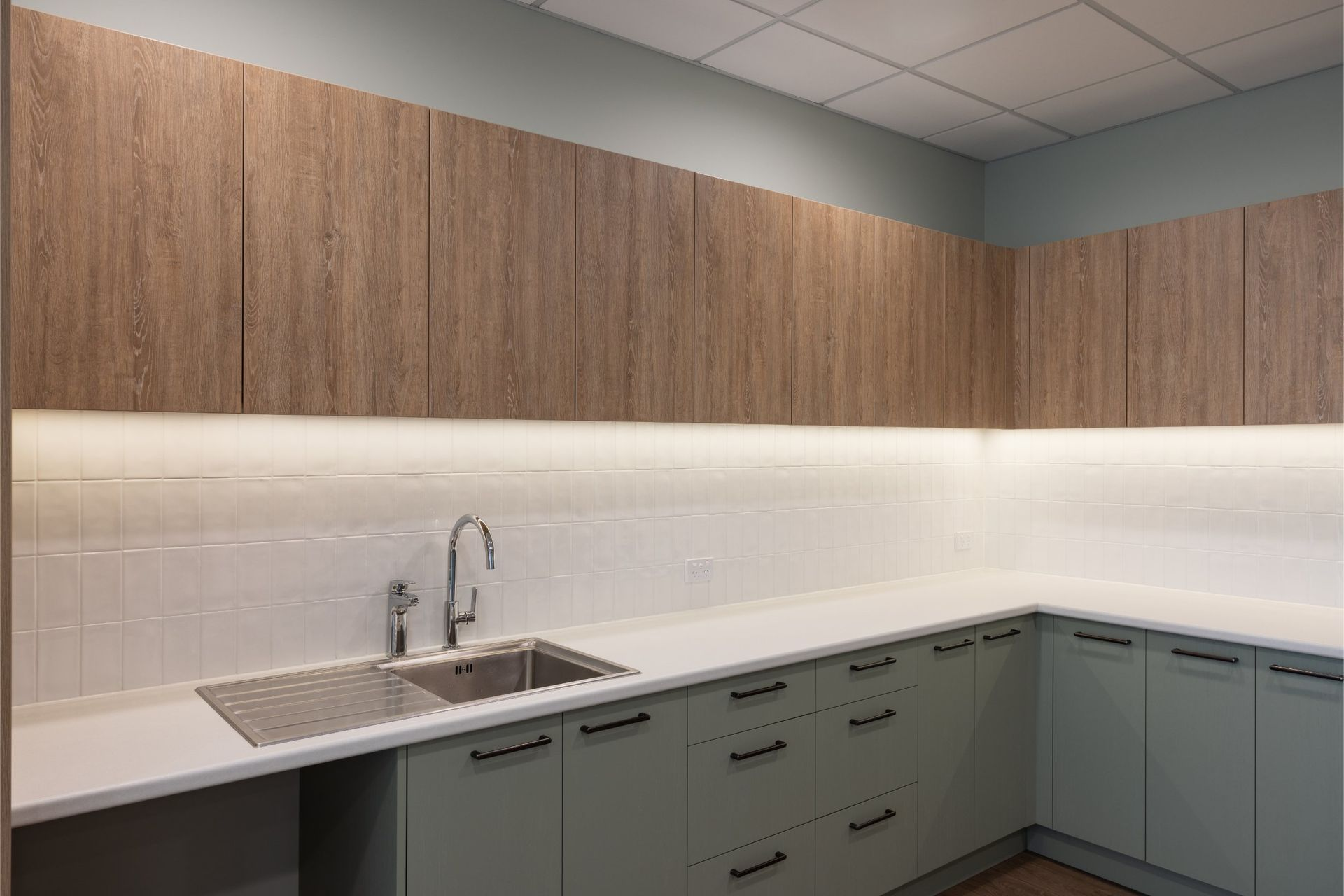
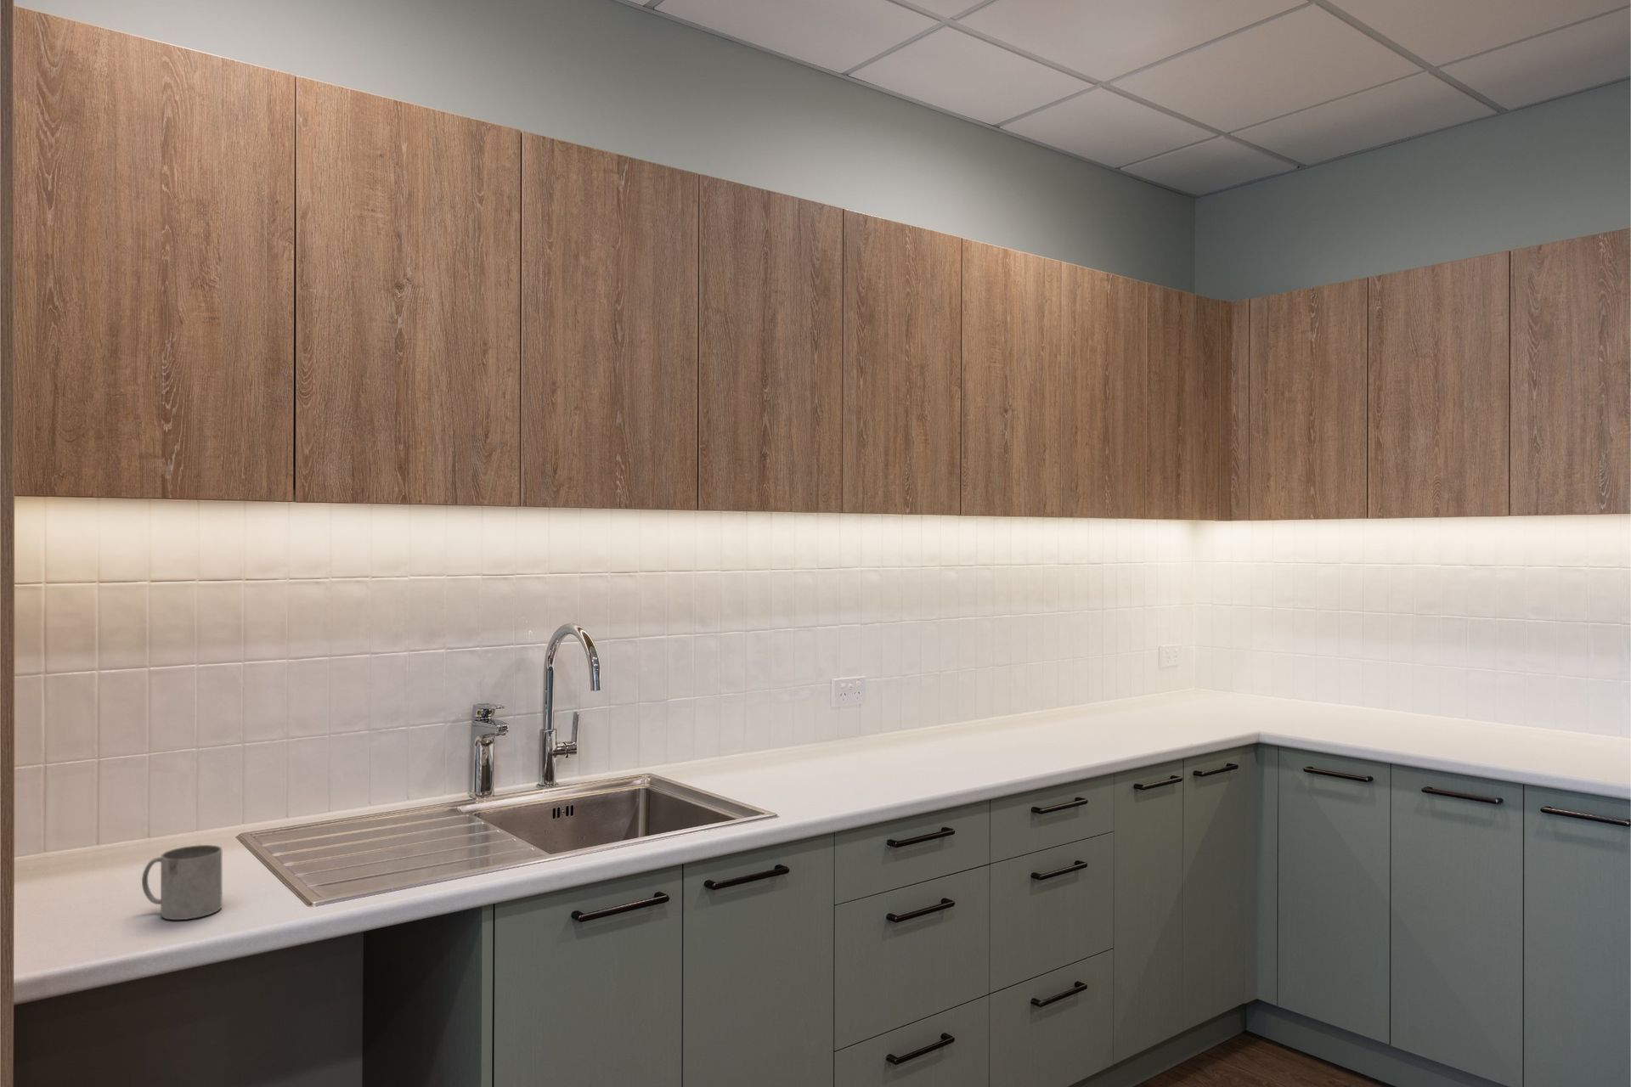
+ mug [141,844,222,921]
